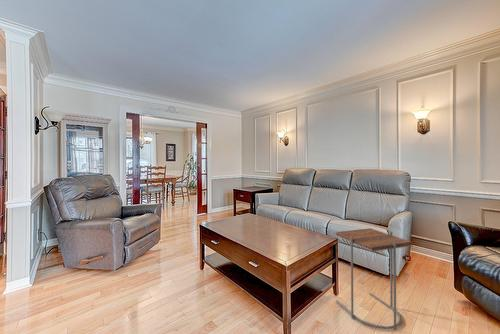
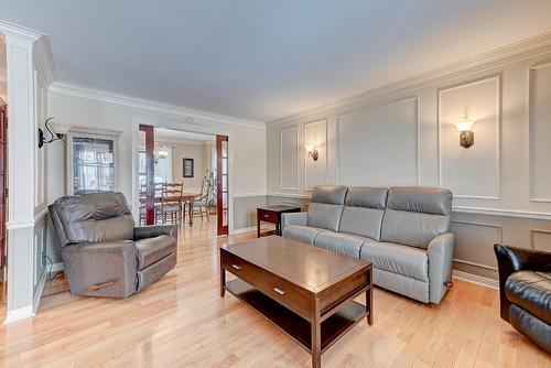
- side table [335,227,413,331]
